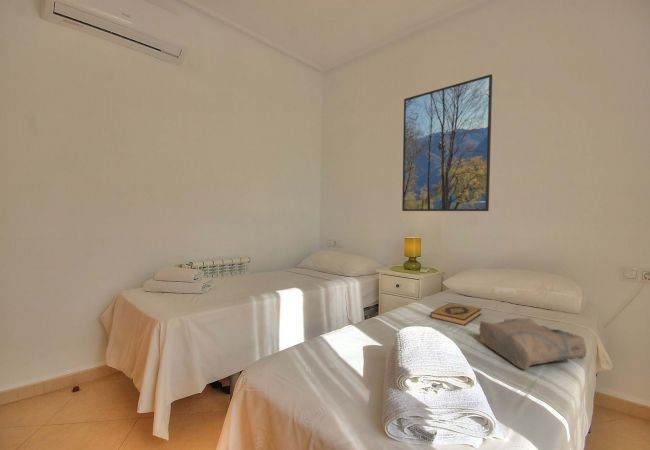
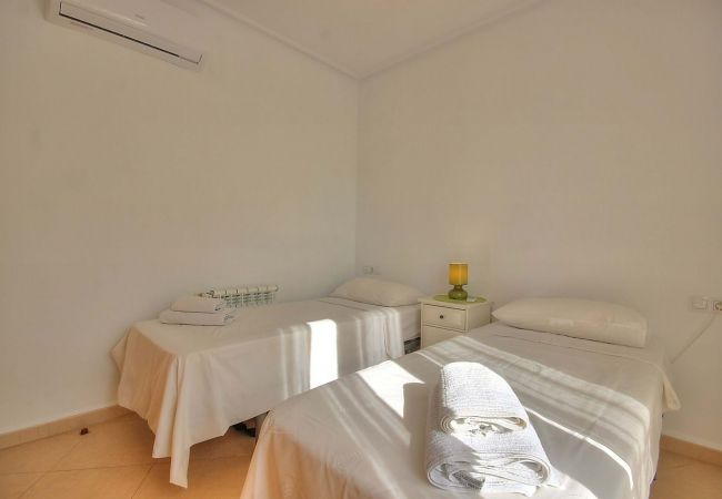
- hardback book [430,302,483,327]
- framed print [401,74,493,212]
- tote bag [478,317,588,371]
